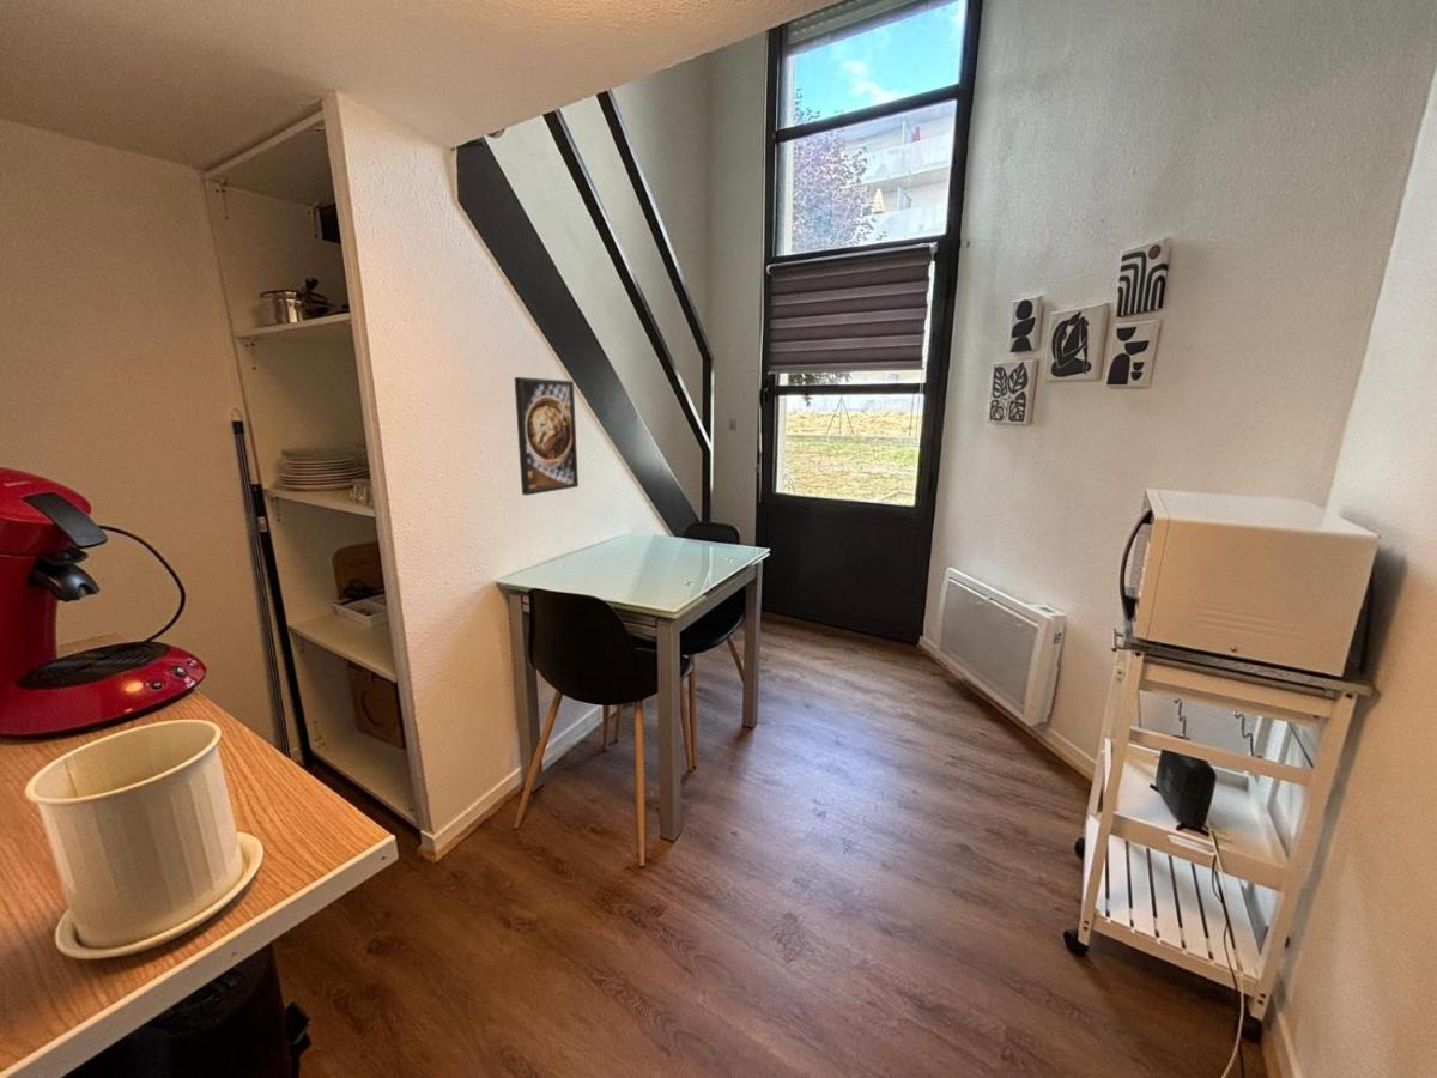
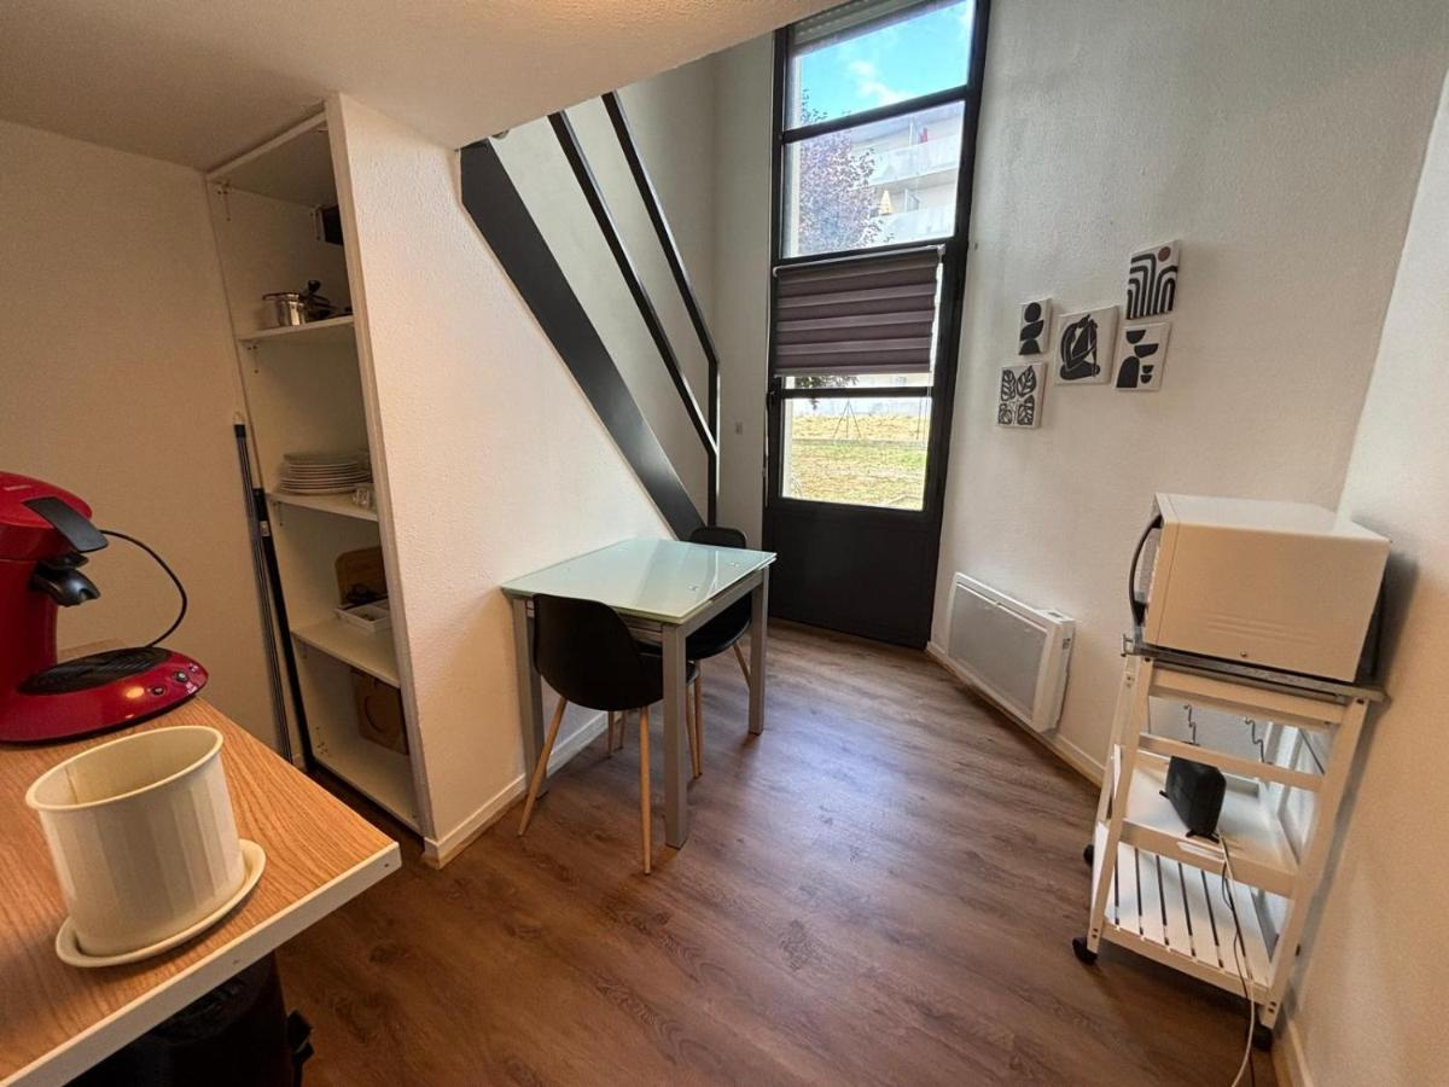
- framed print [514,376,580,497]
